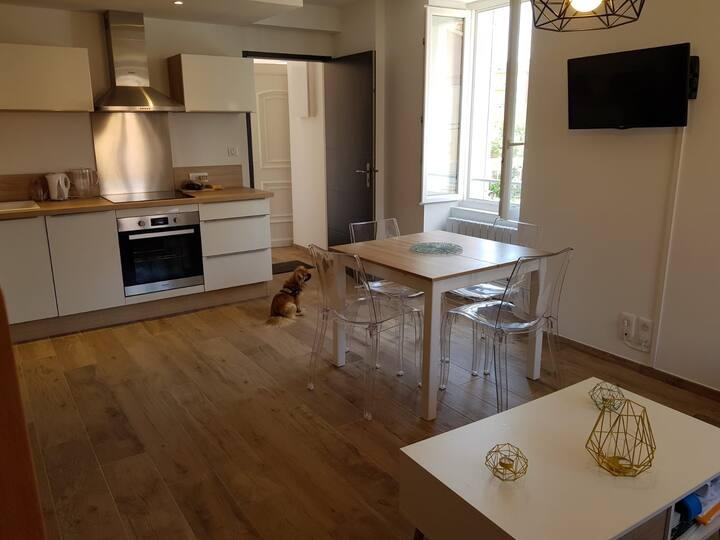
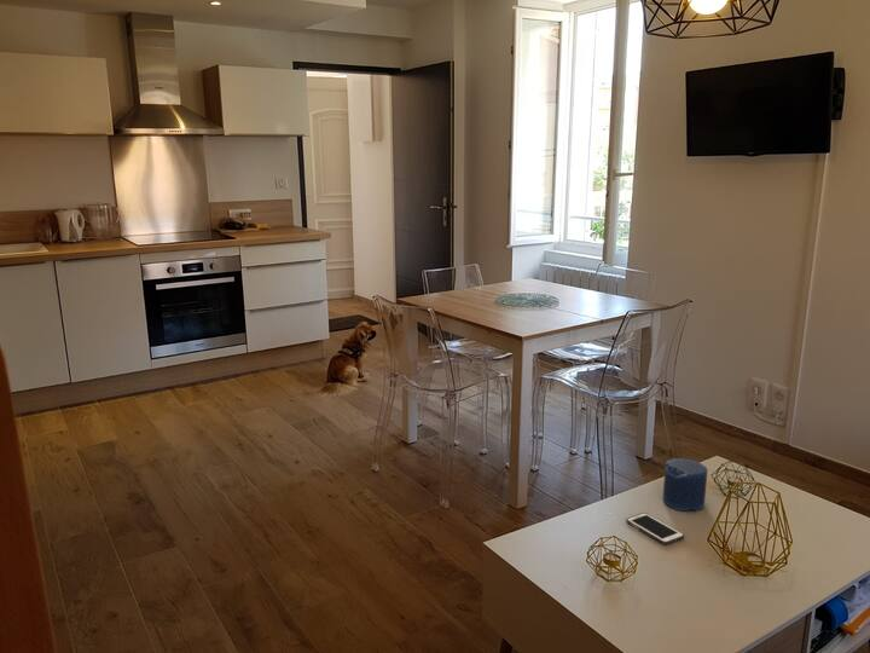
+ cell phone [625,512,685,545]
+ candle [662,457,708,512]
